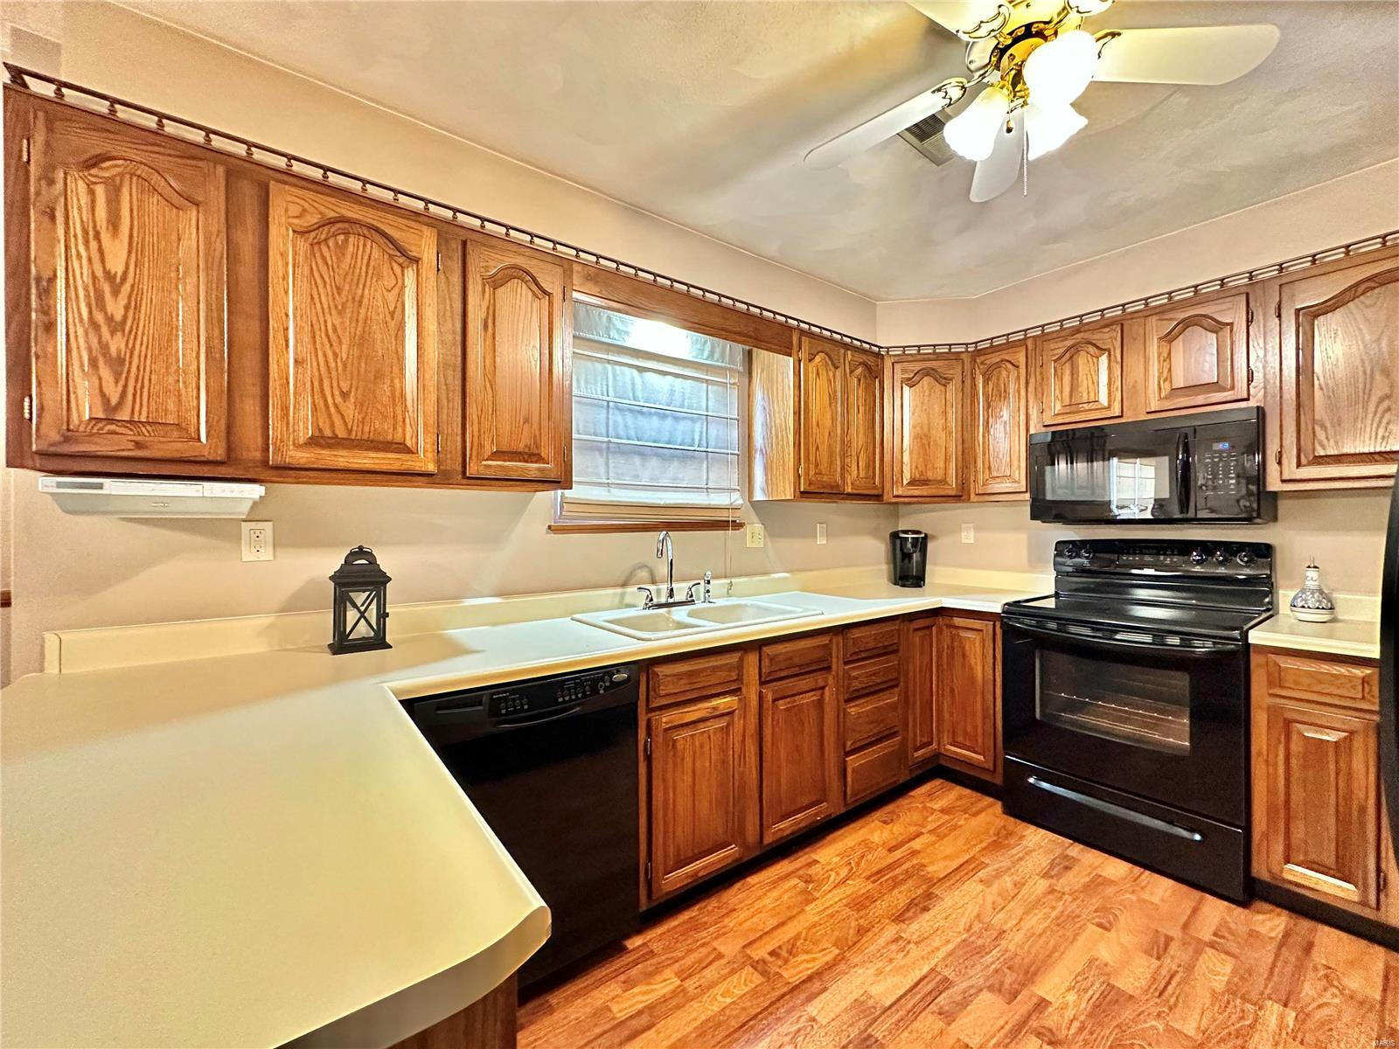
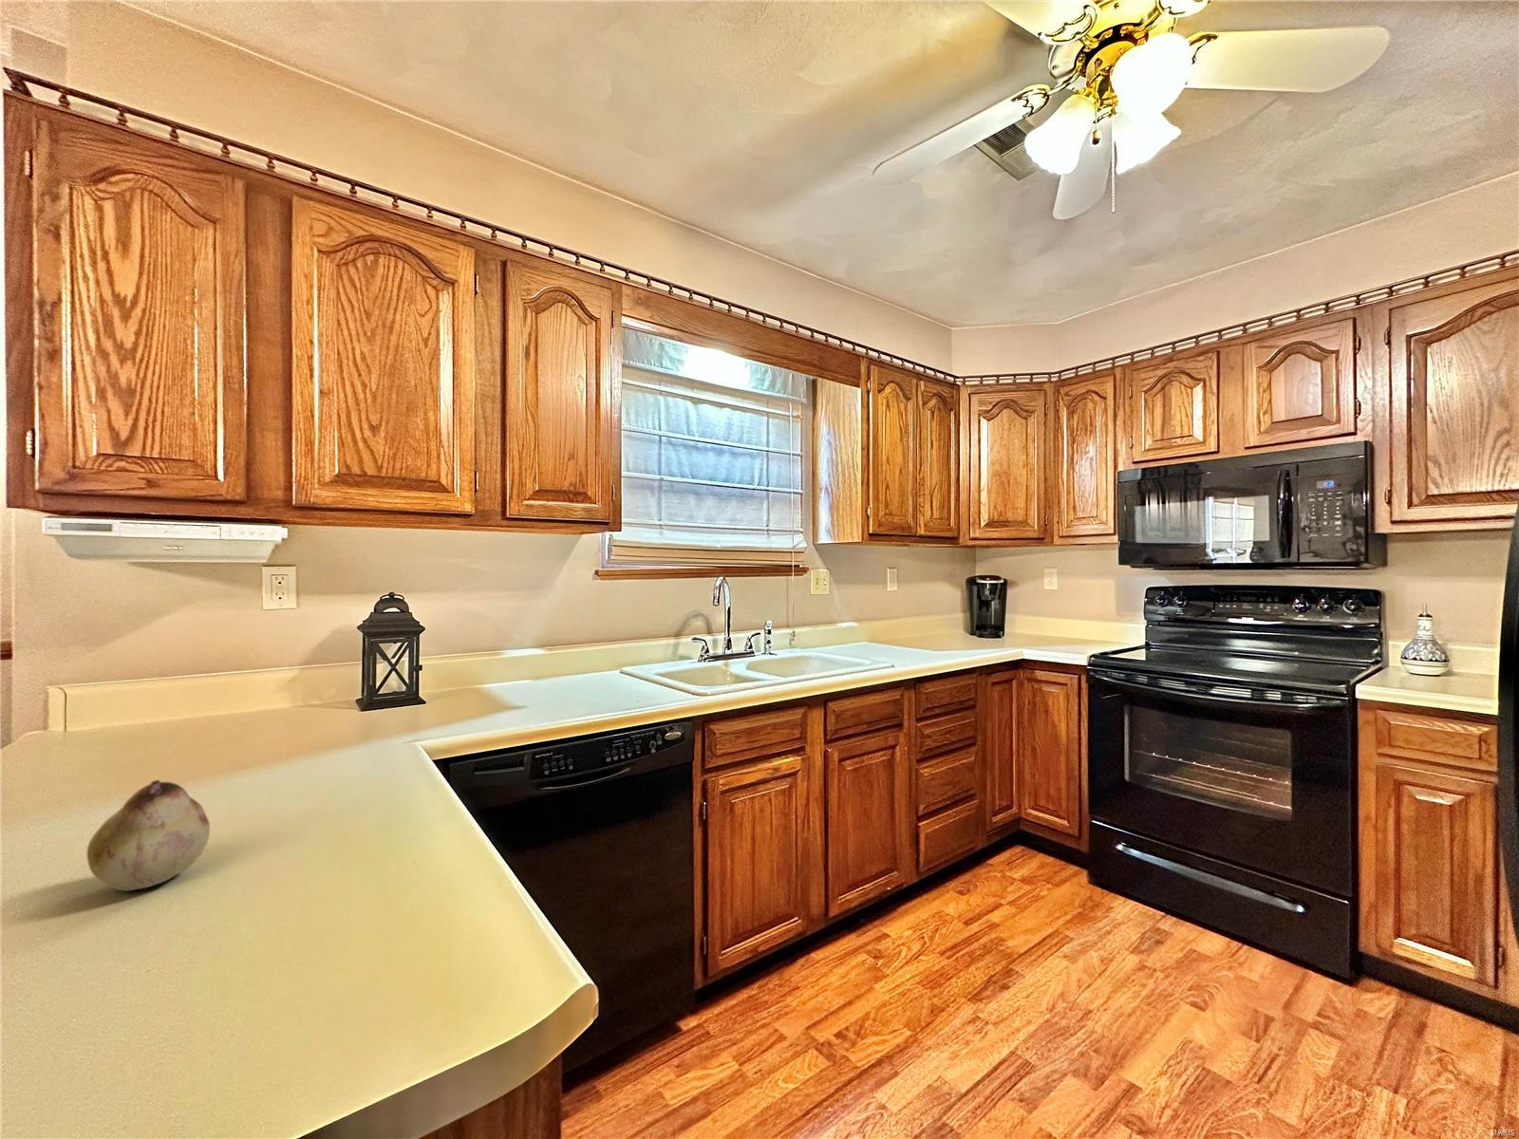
+ fruit [86,779,211,893]
